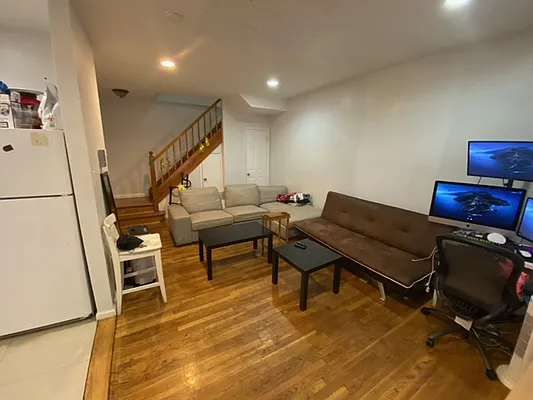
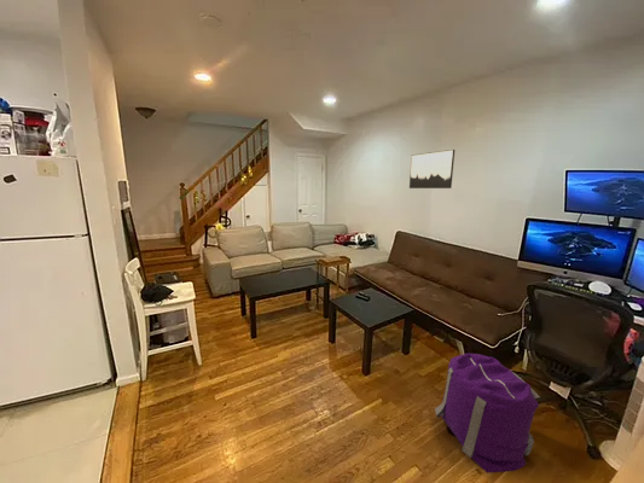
+ backpack [434,353,541,475]
+ wall art [408,149,456,190]
